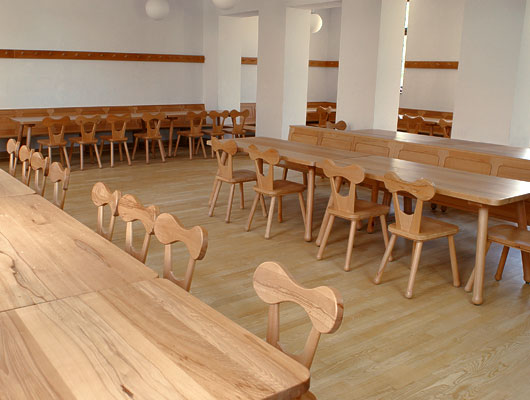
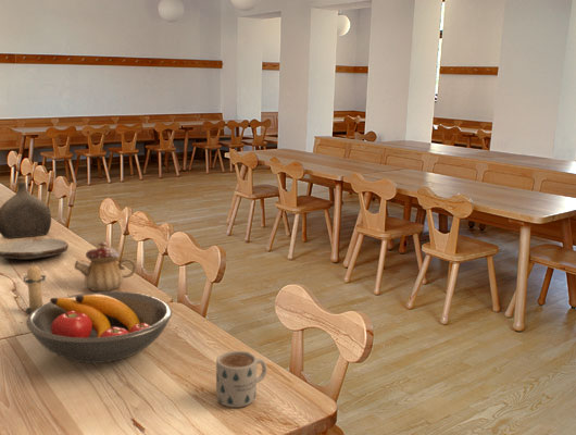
+ fruit bowl [25,290,173,364]
+ water jug [0,175,52,239]
+ teapot [74,241,138,293]
+ mug [215,350,268,409]
+ candle [22,261,47,314]
+ plate [0,237,70,261]
